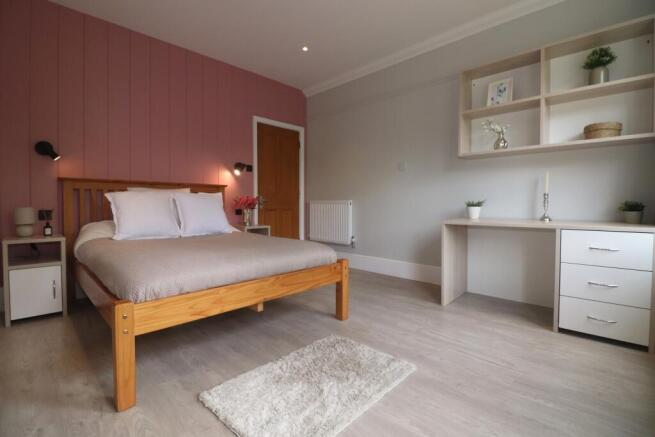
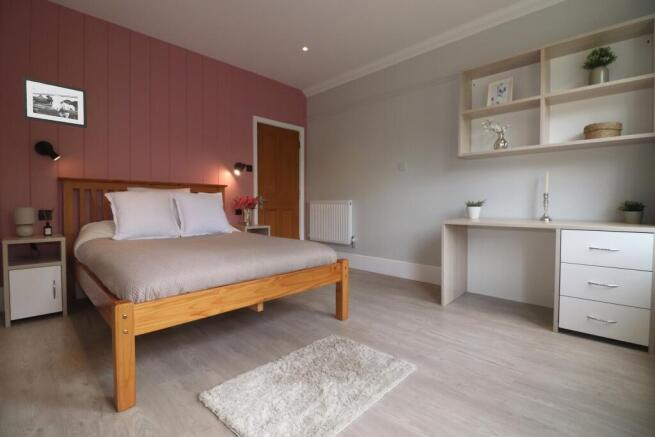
+ picture frame [21,75,88,129]
